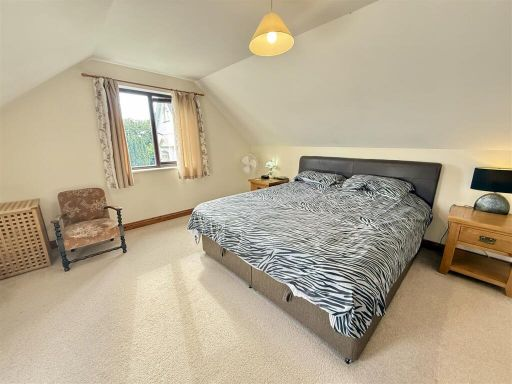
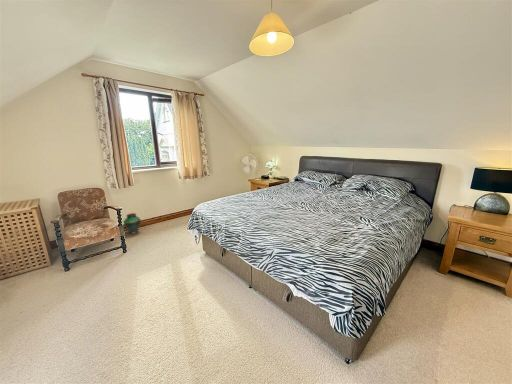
+ vase [122,212,142,235]
